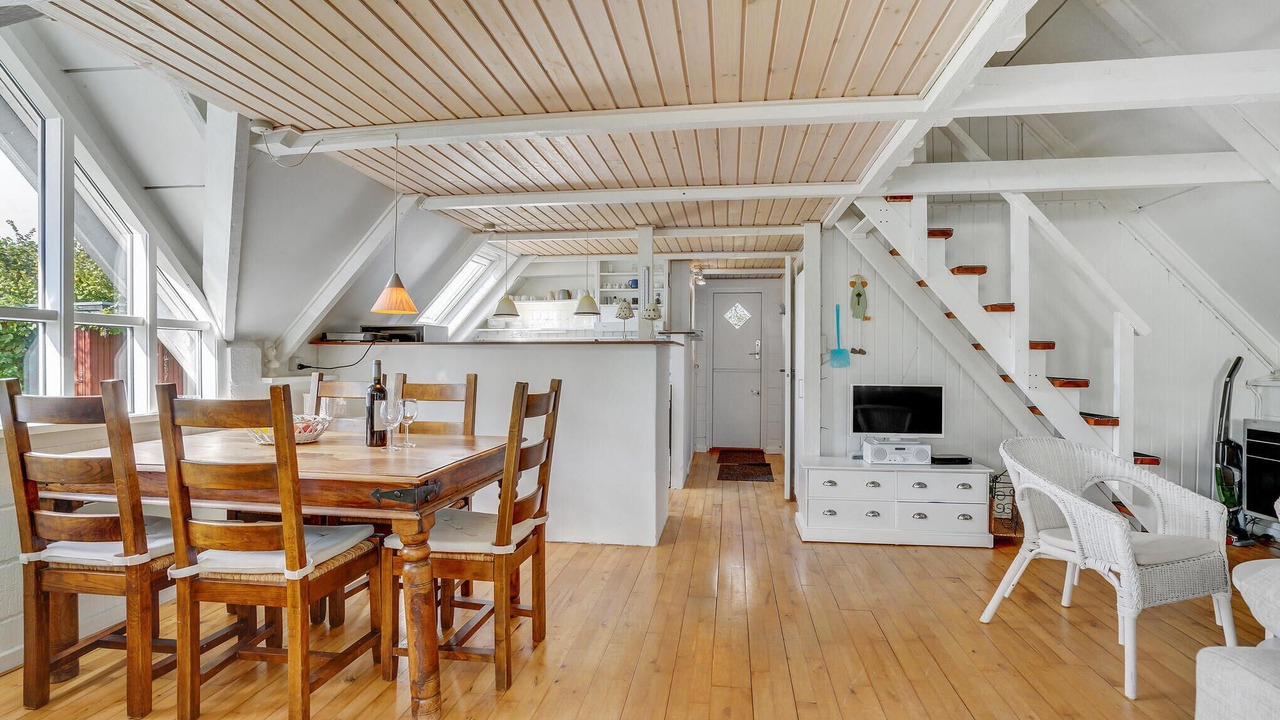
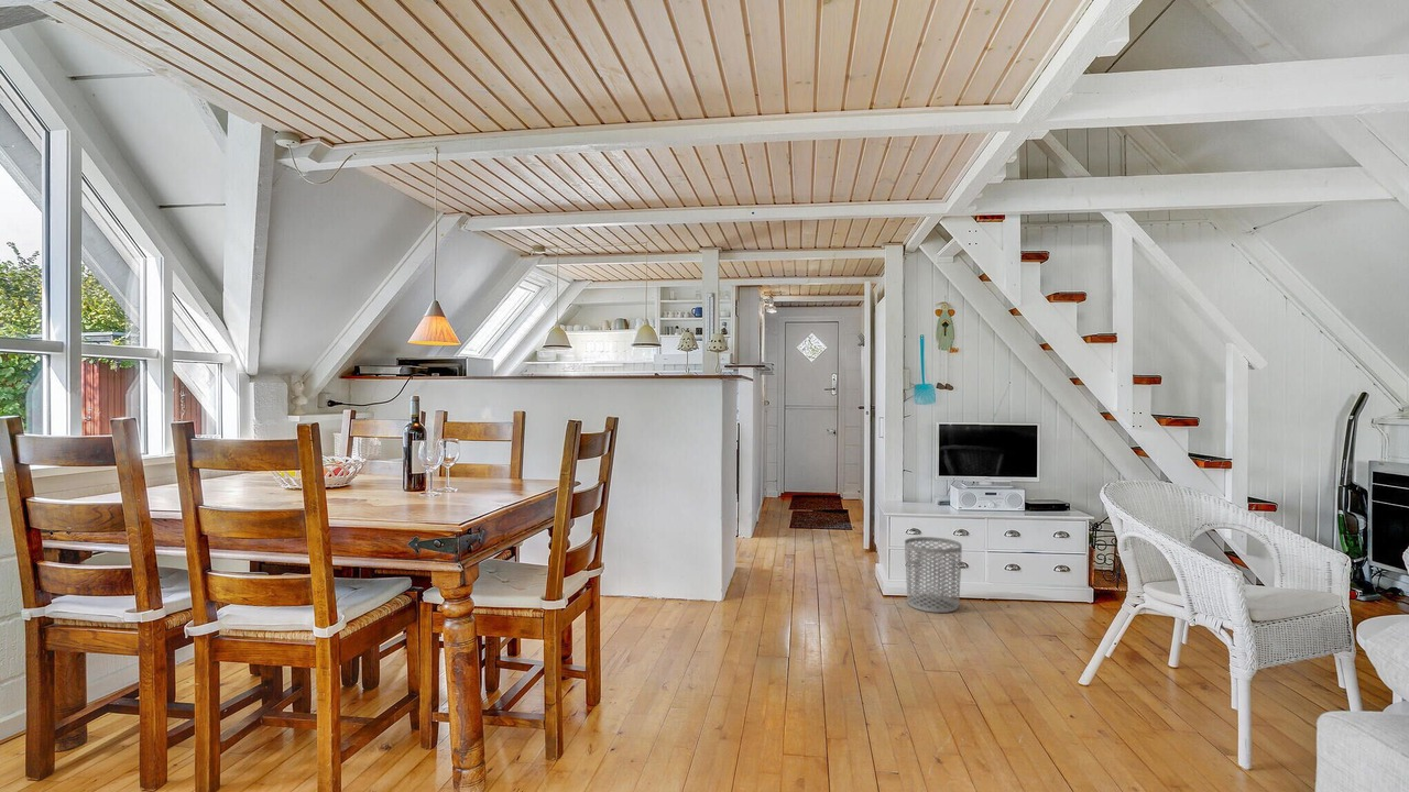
+ waste bin [904,536,963,614]
